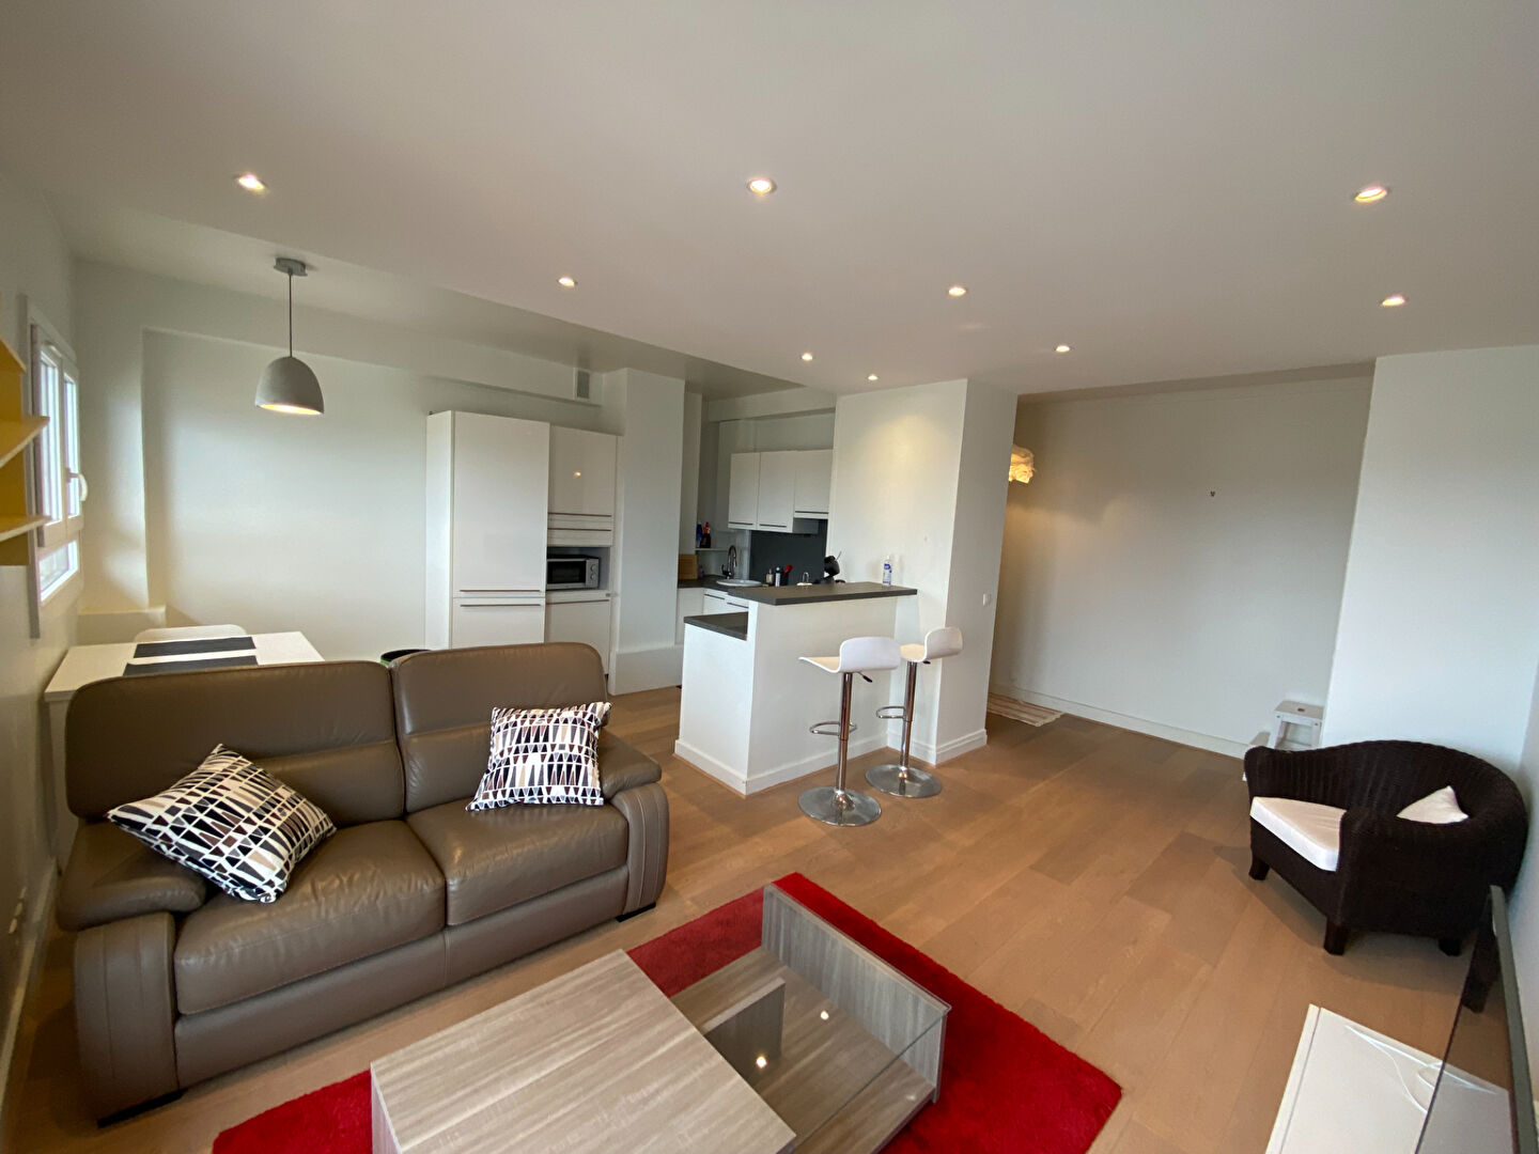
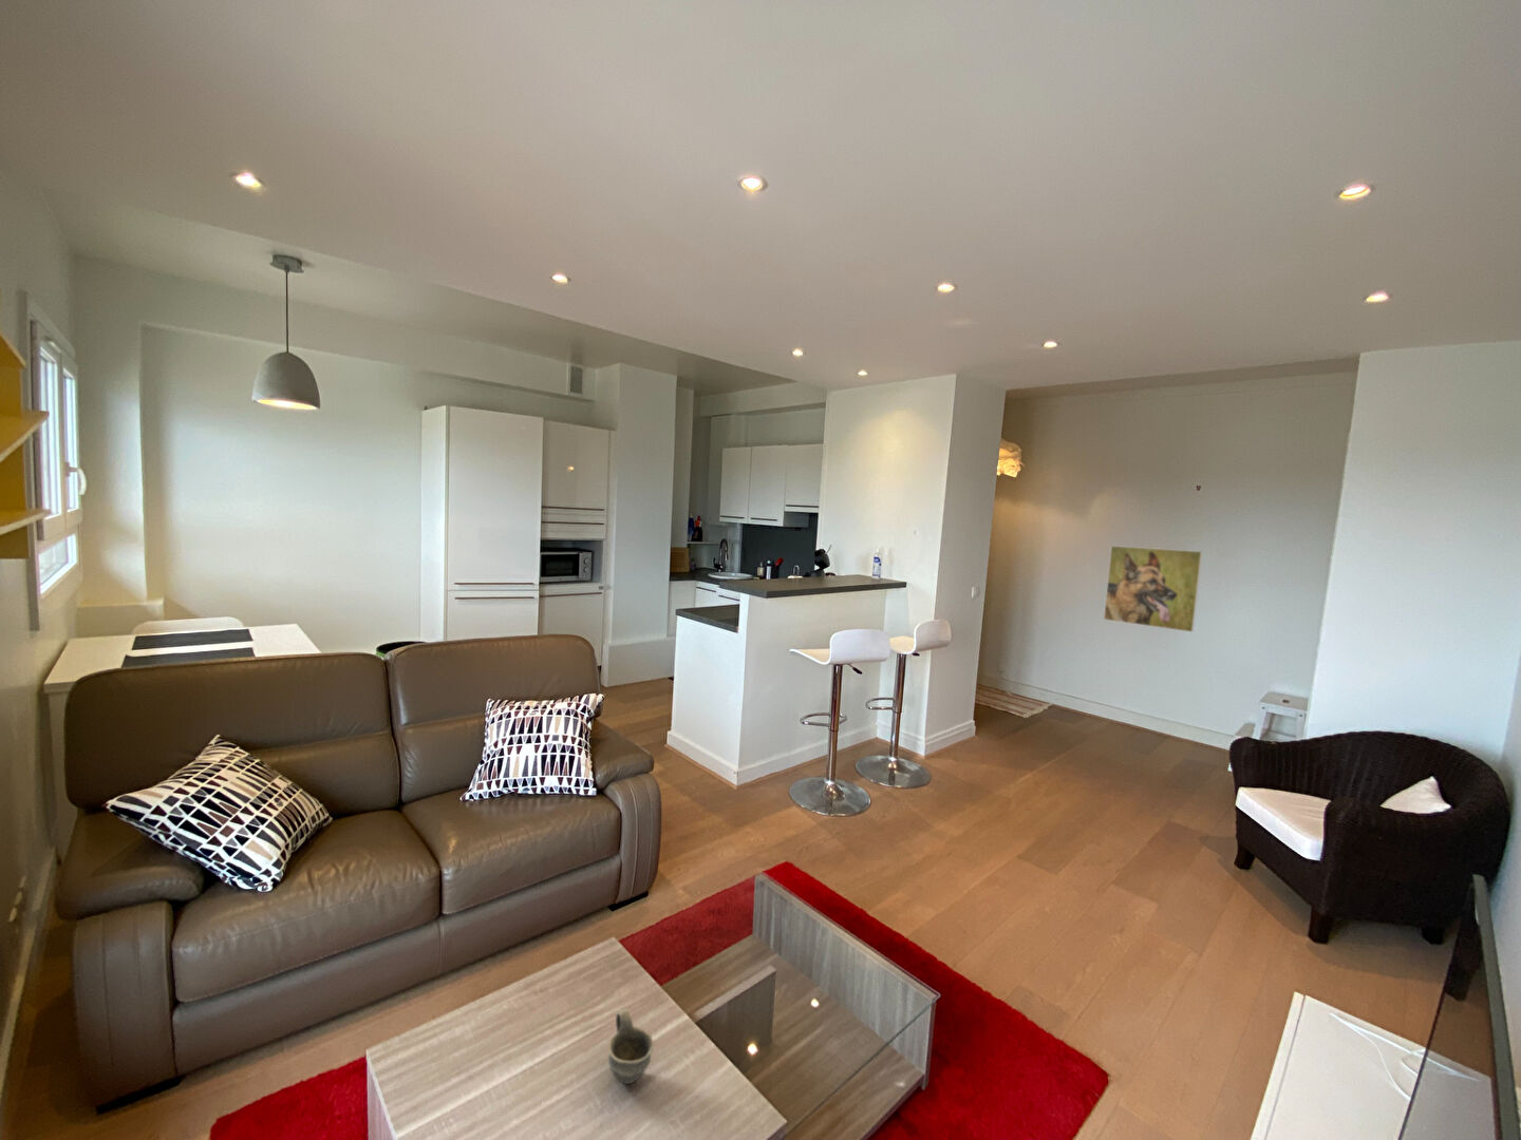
+ cup [607,1008,655,1085]
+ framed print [1103,545,1204,633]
